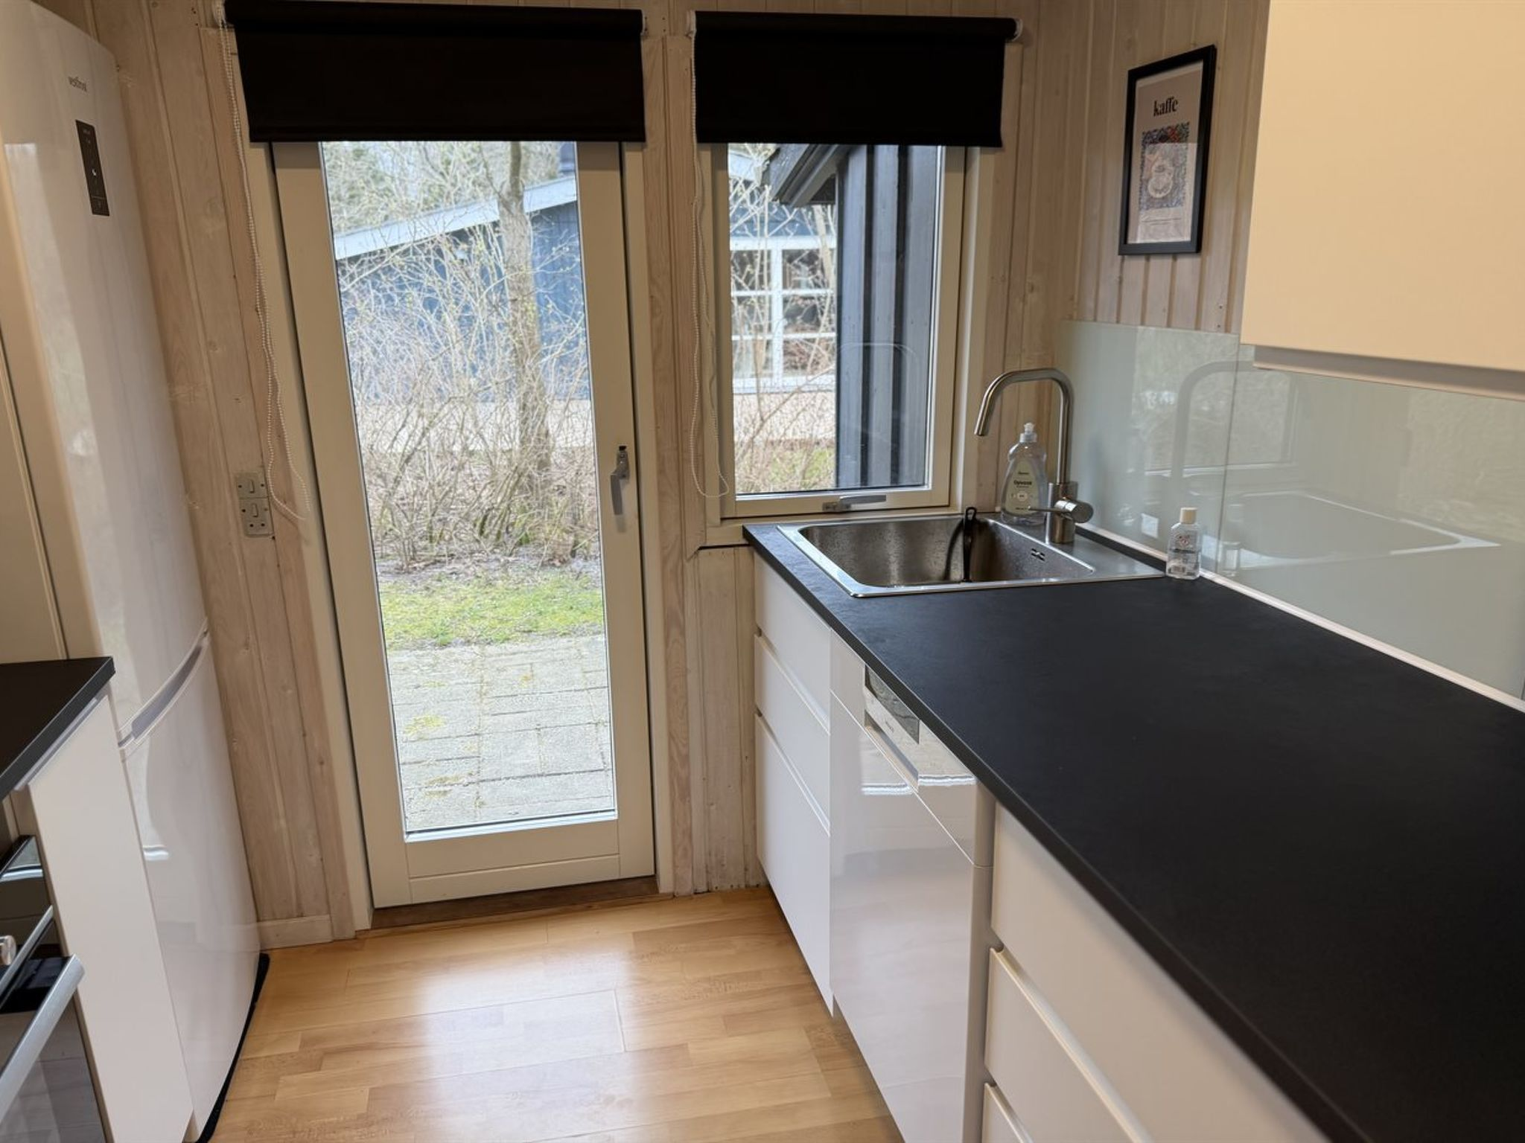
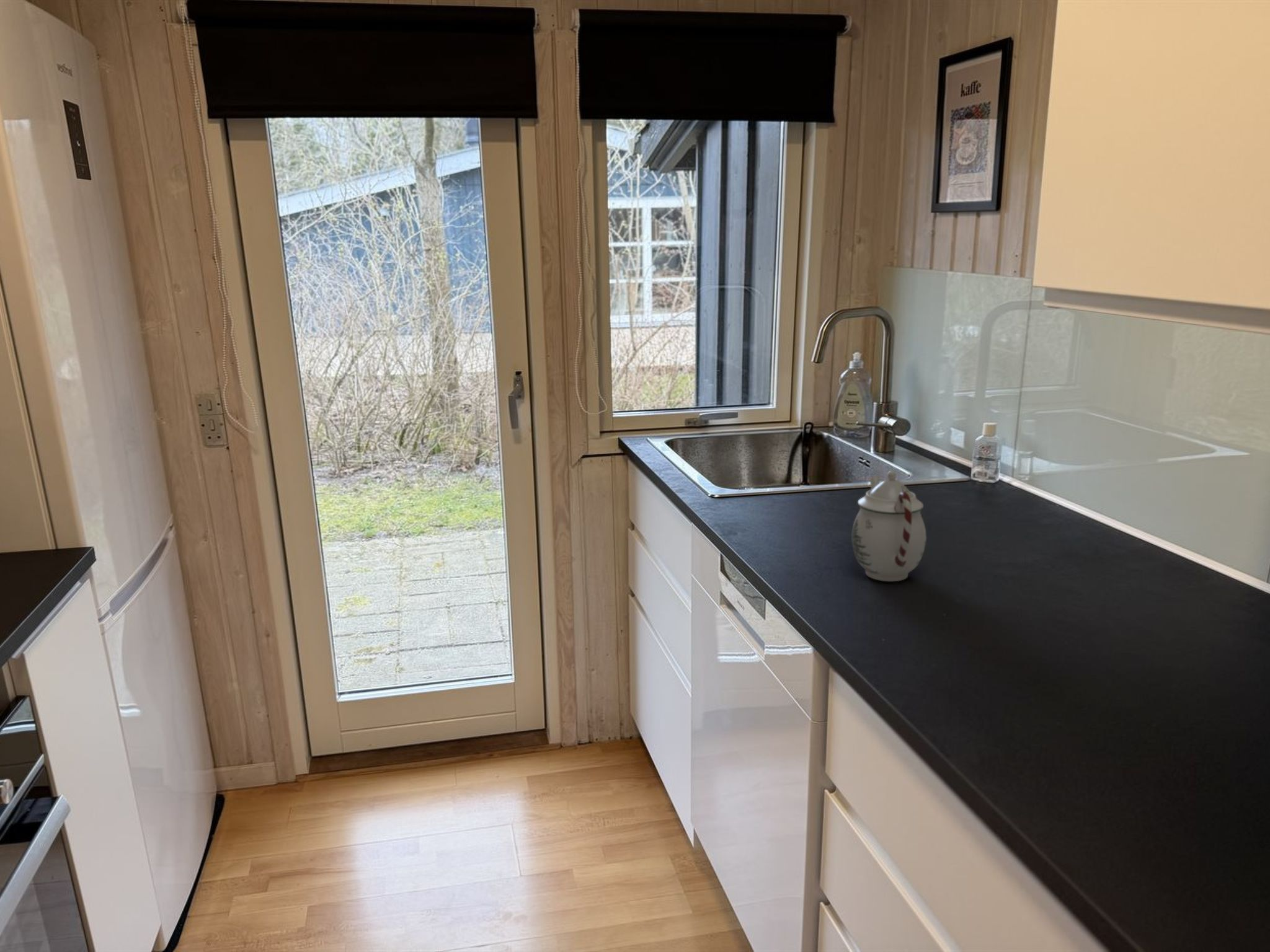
+ teapot [851,470,927,582]
